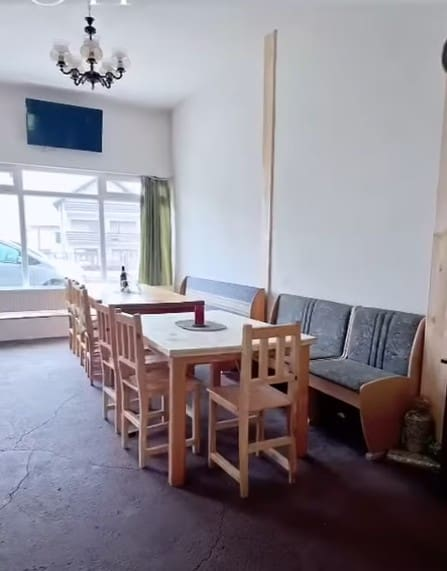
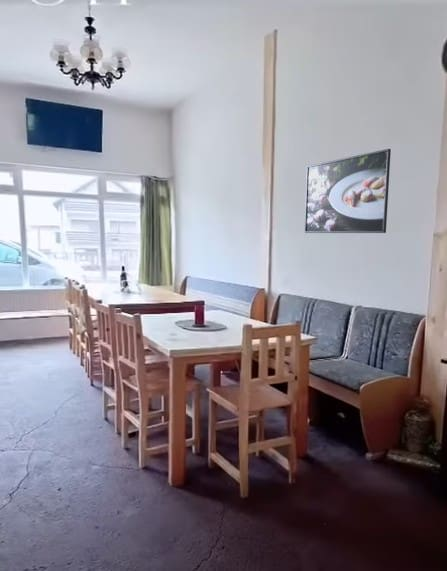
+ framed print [304,148,392,234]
